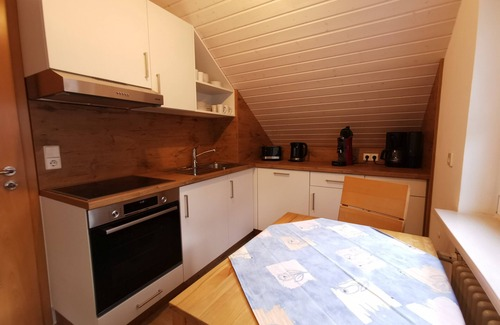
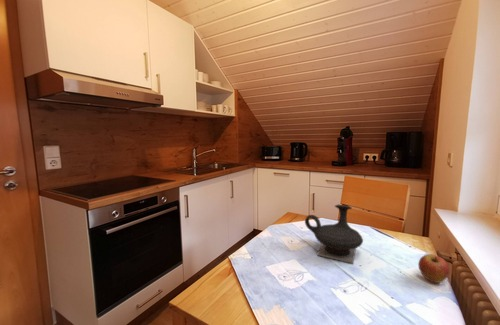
+ fruit [417,253,450,284]
+ teapot [304,204,364,264]
